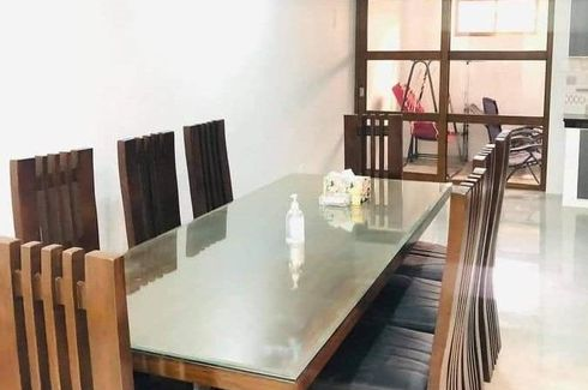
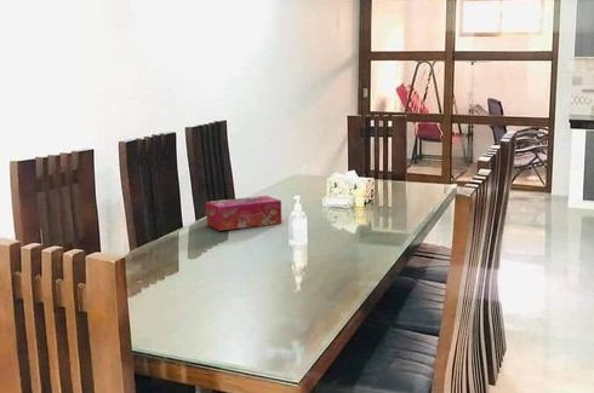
+ tissue box [205,195,282,232]
